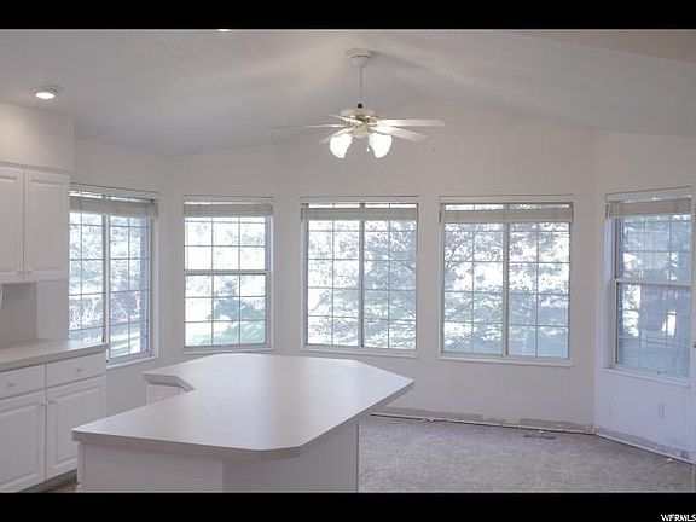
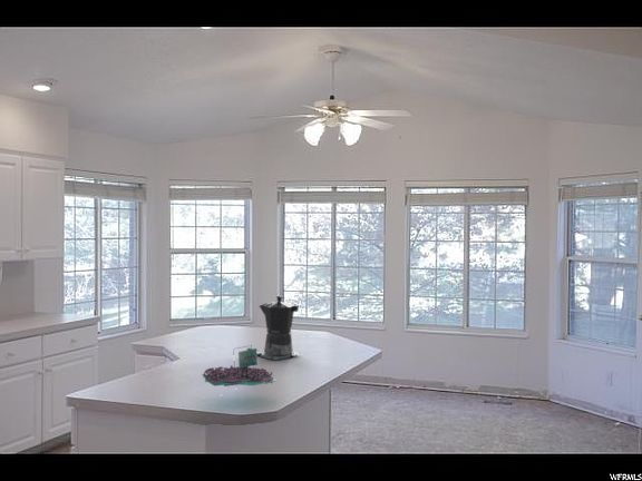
+ coffee maker [257,295,300,362]
+ succulent planter [202,344,278,387]
